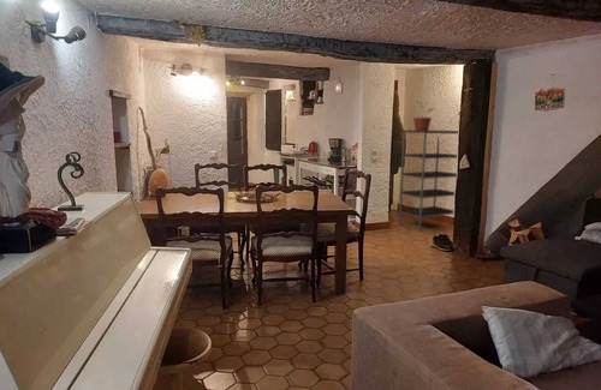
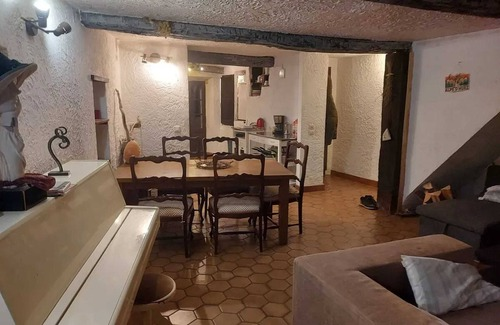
- potted plant [412,100,434,131]
- shelving unit [398,130,459,233]
